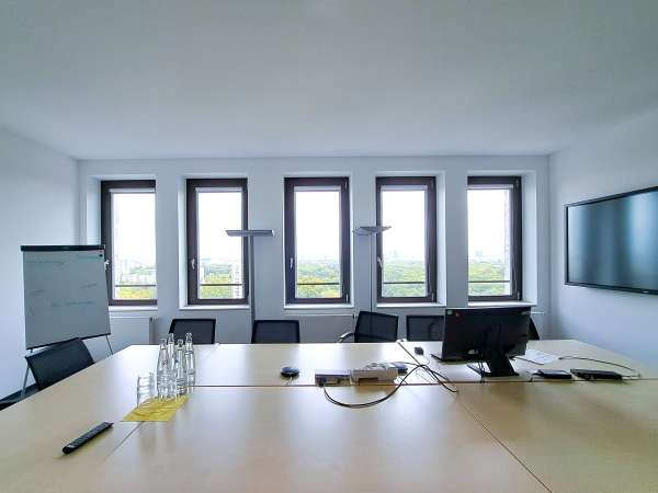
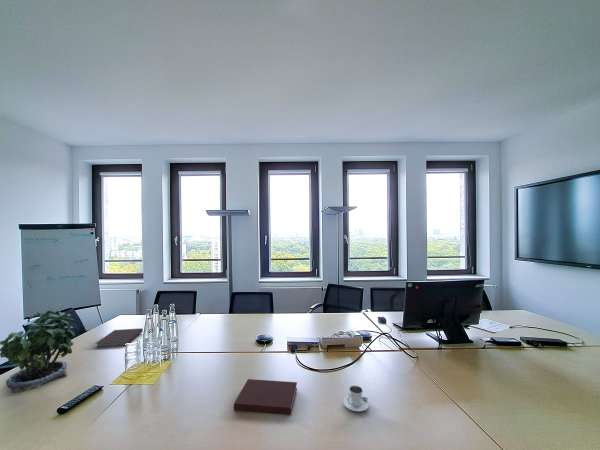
+ potted plant [0,310,76,395]
+ notebook [94,327,144,348]
+ notebook [233,378,298,416]
+ cappuccino [342,384,370,412]
